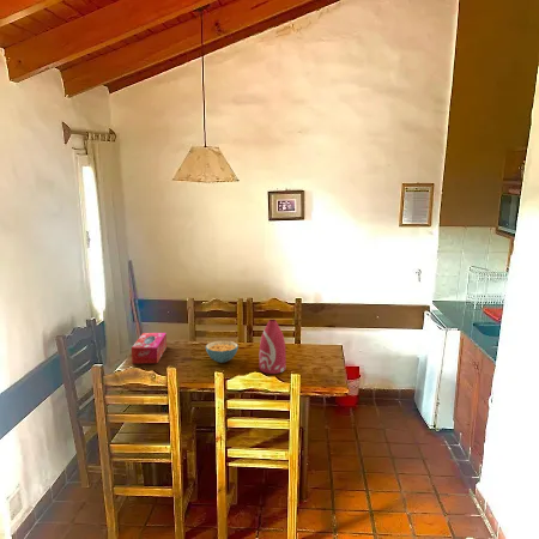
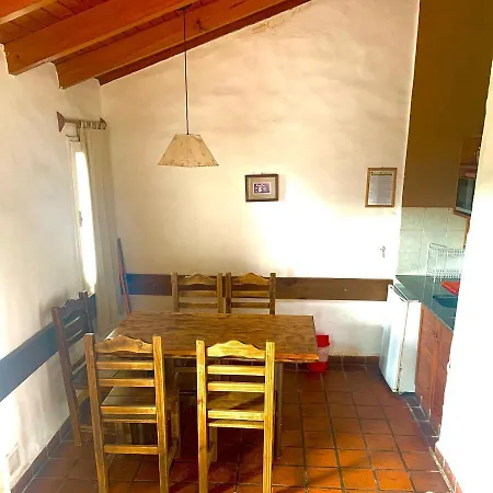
- tissue box [131,332,168,364]
- cereal bowl [205,339,240,364]
- bottle [259,319,287,375]
